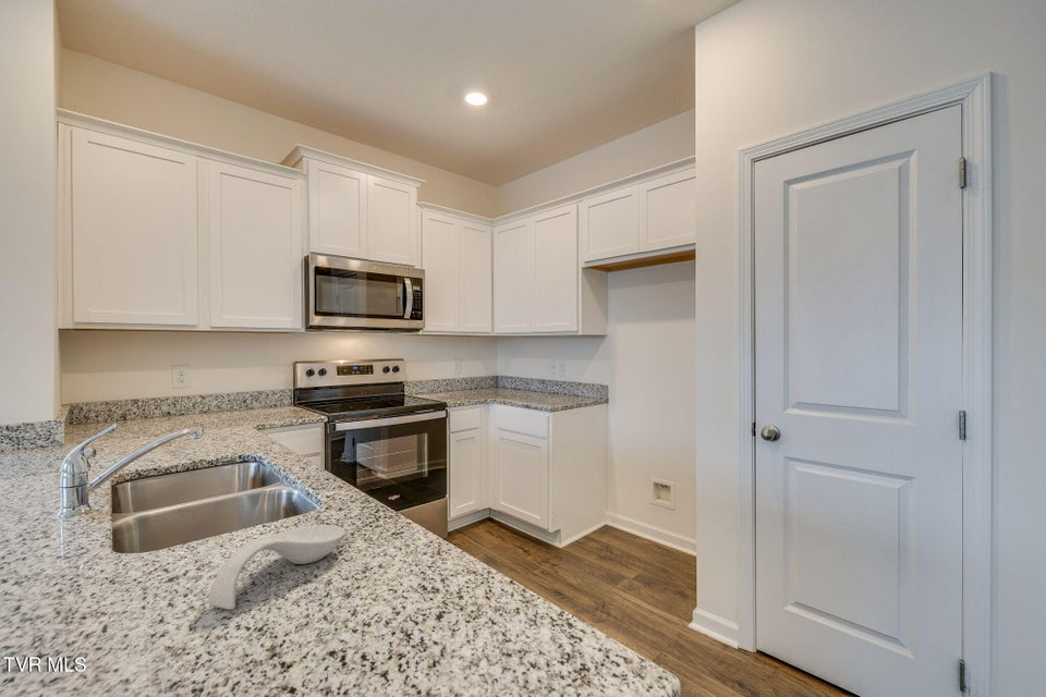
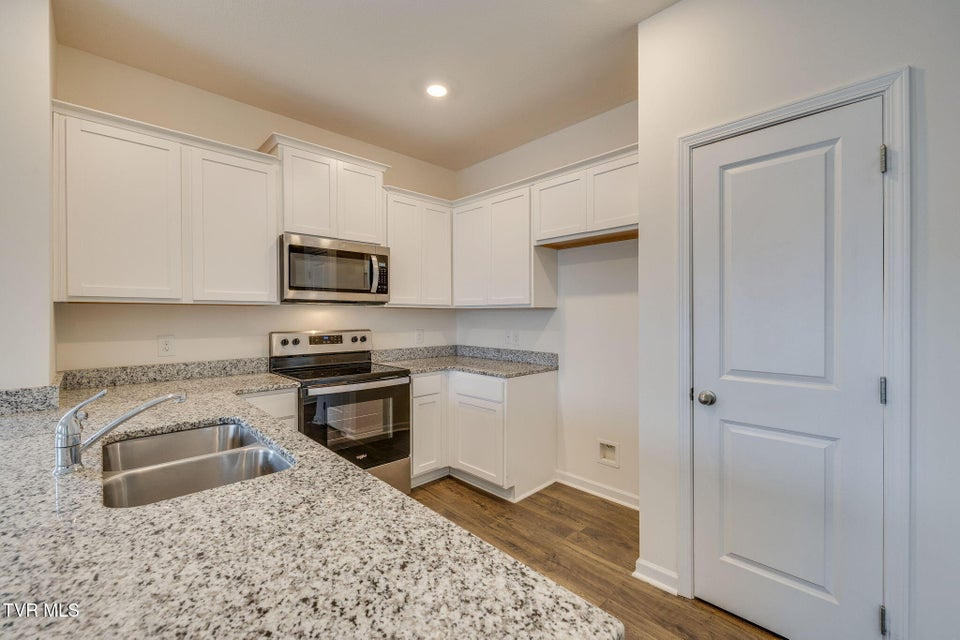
- spoon rest [207,524,346,611]
